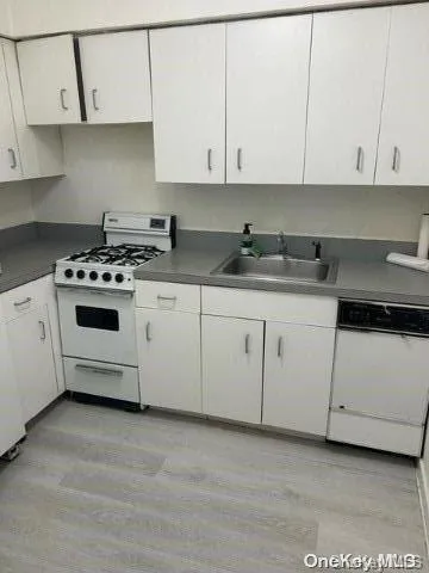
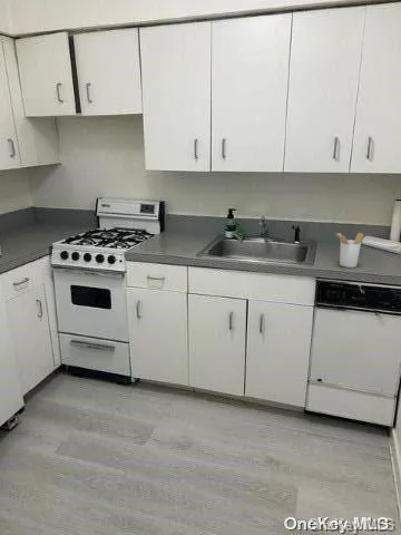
+ utensil holder [334,232,364,269]
